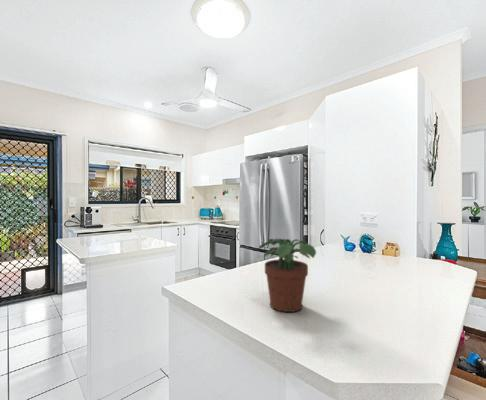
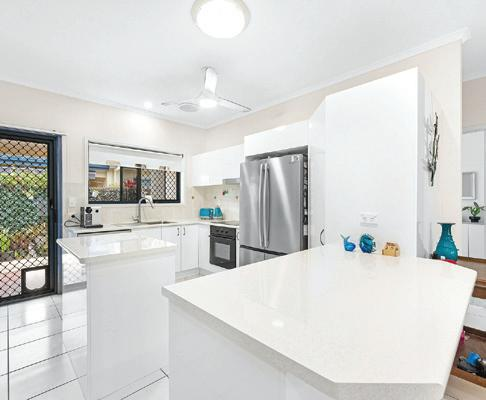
- potted plant [258,237,317,313]
